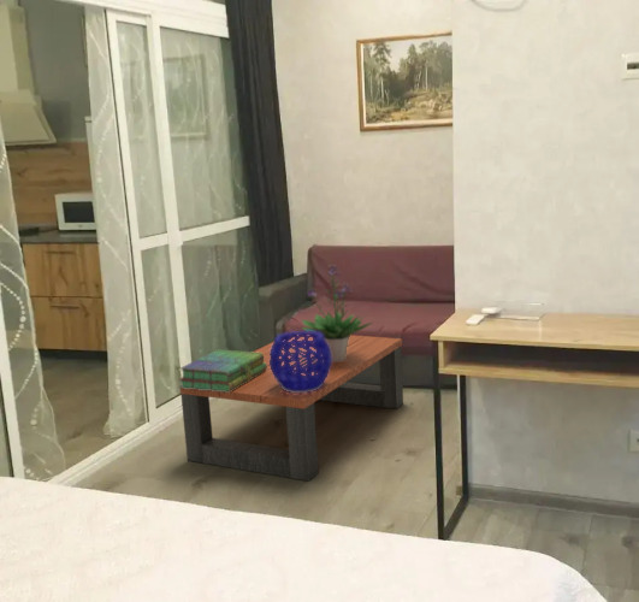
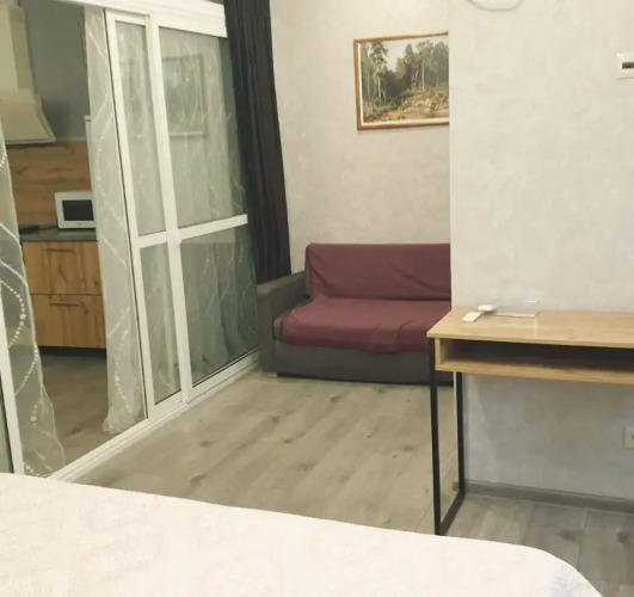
- decorative bowl [270,330,331,393]
- potted plant [301,264,373,361]
- stack of books [178,349,267,393]
- coffee table [179,335,404,483]
